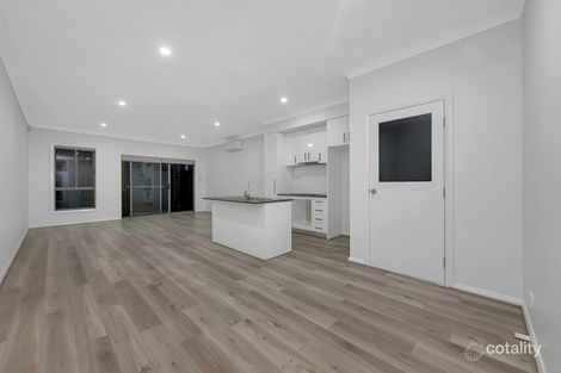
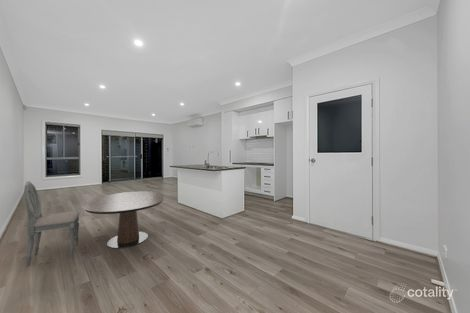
+ dining chair [23,180,81,267]
+ dining table [83,190,165,249]
